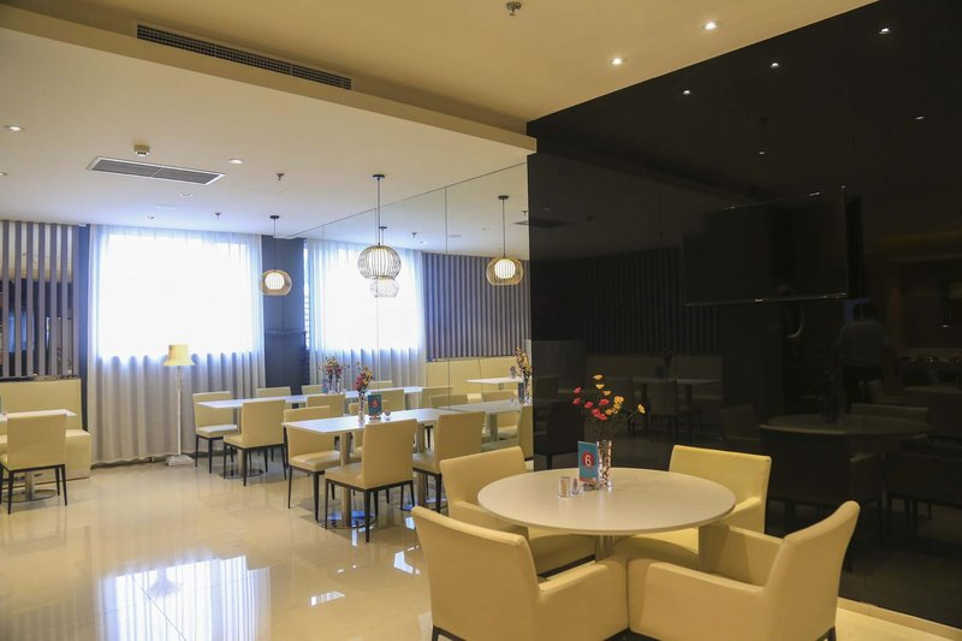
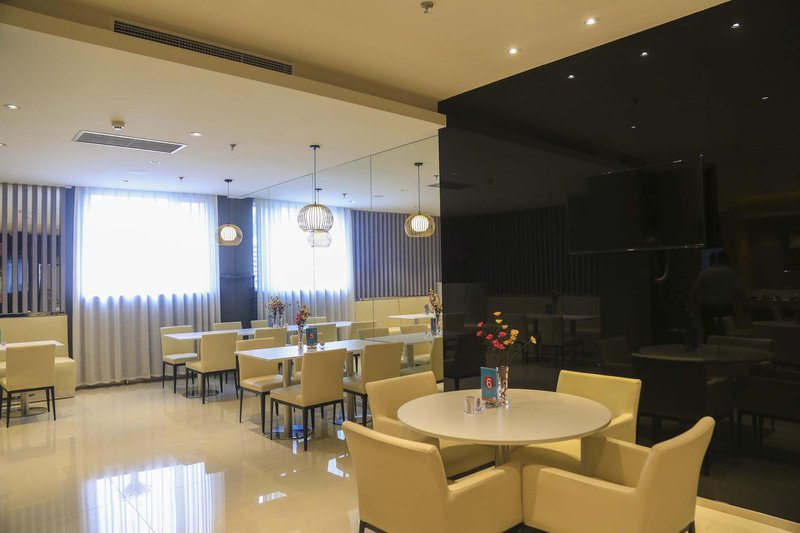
- floor lamp [161,343,196,467]
